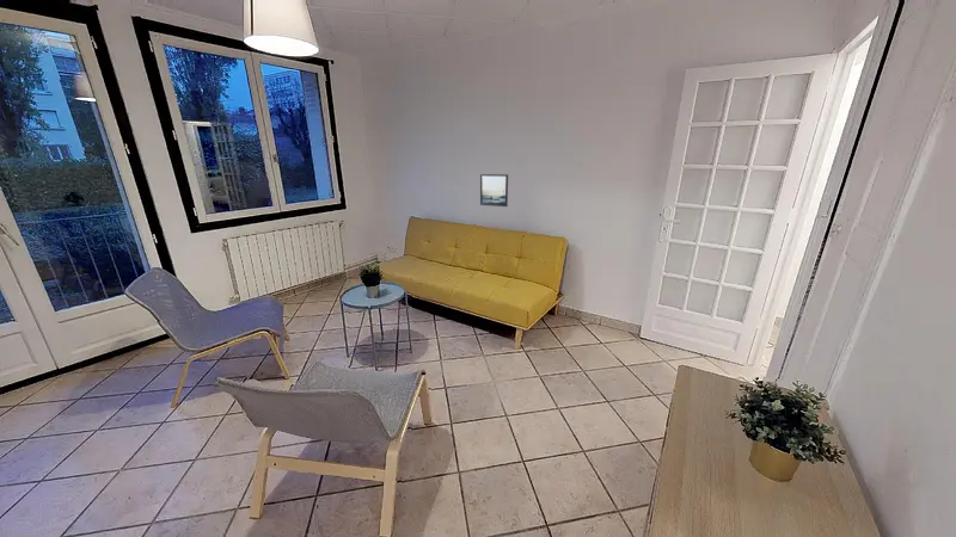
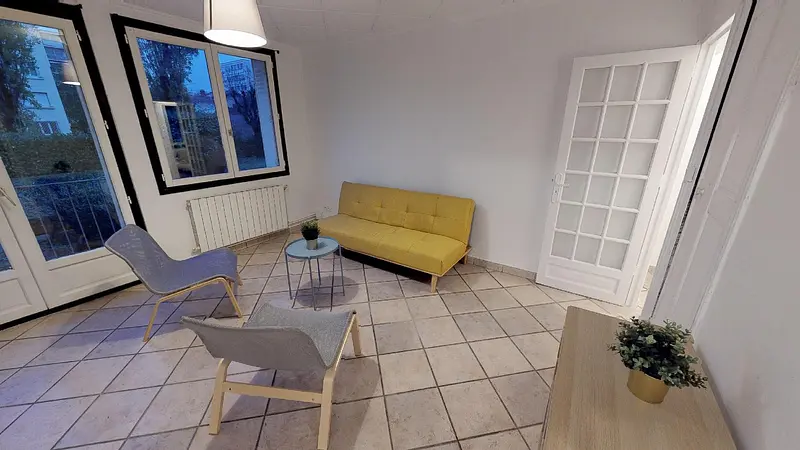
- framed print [479,173,509,208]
